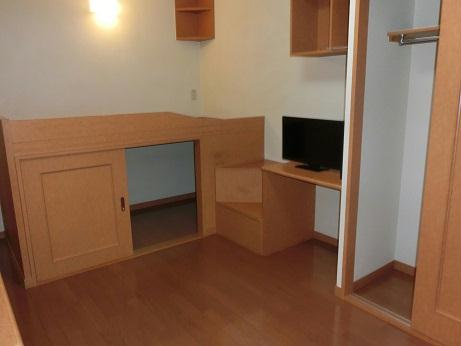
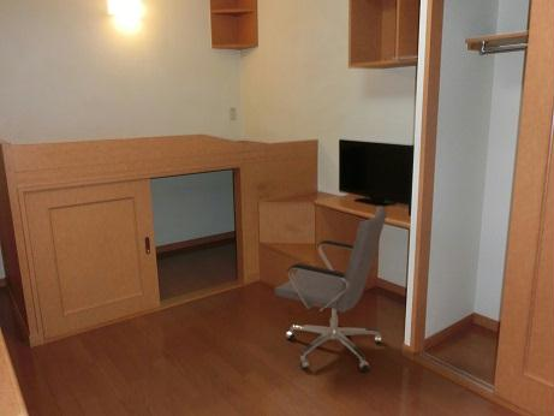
+ office chair [274,204,388,373]
